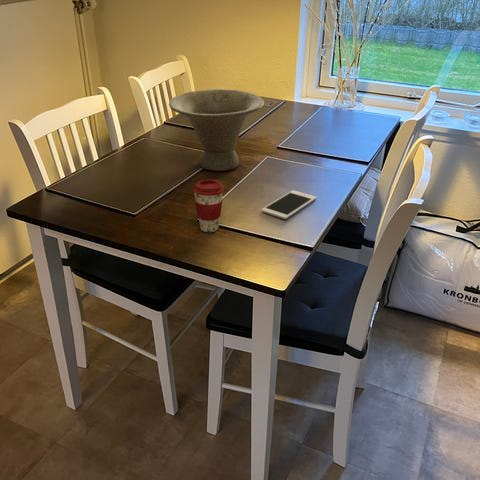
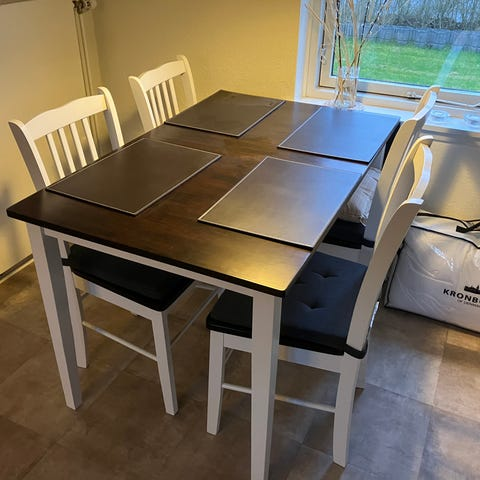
- bowl [168,88,265,172]
- cell phone [260,189,317,220]
- coffee cup [192,179,225,233]
